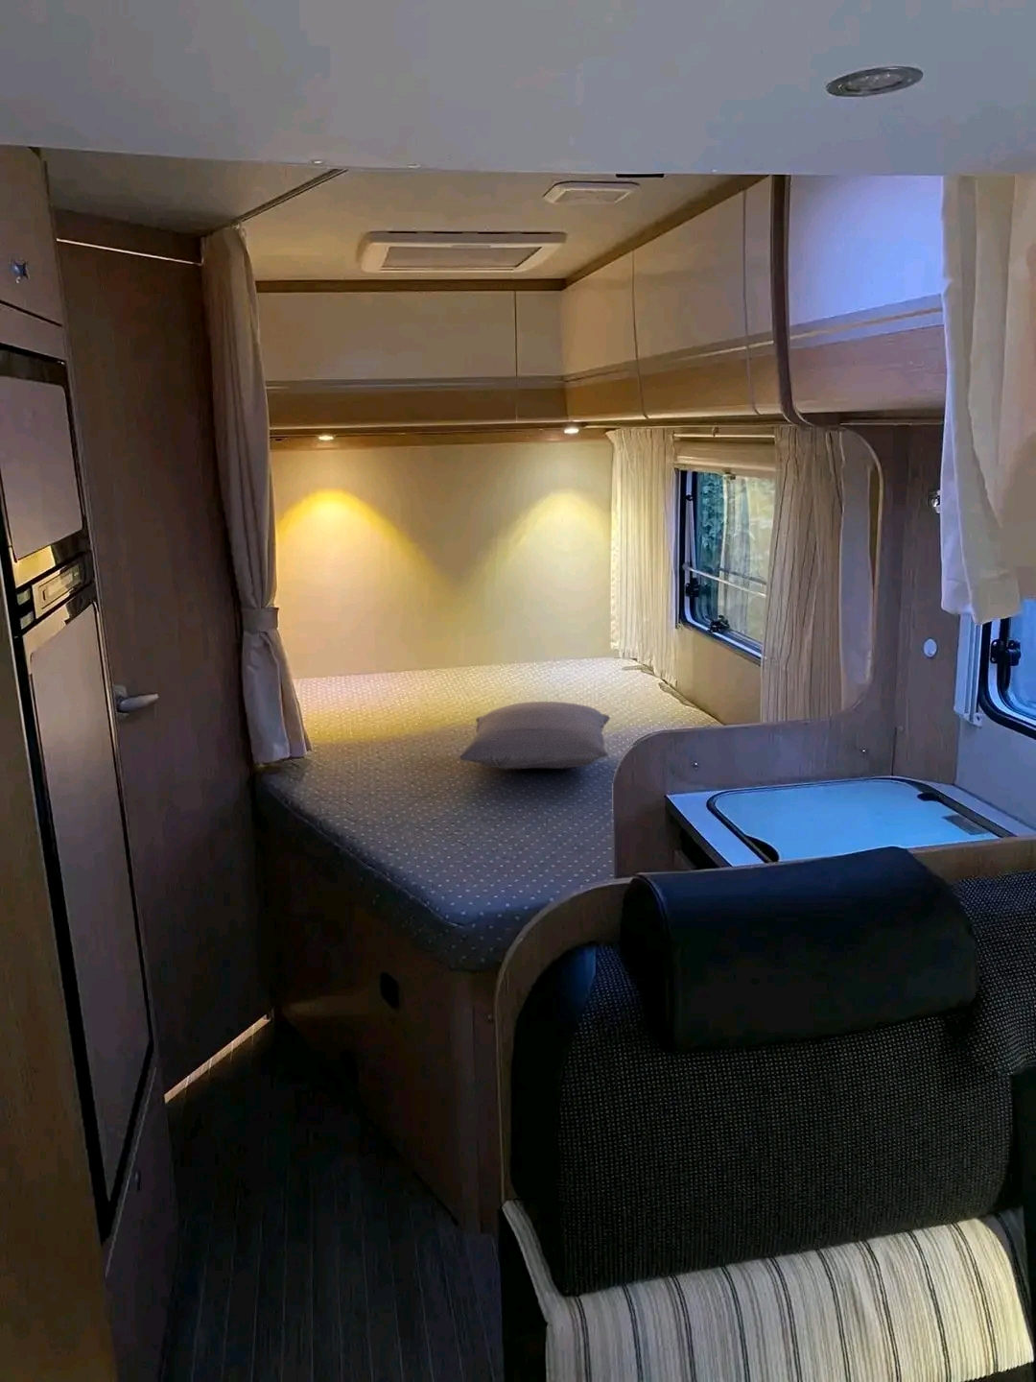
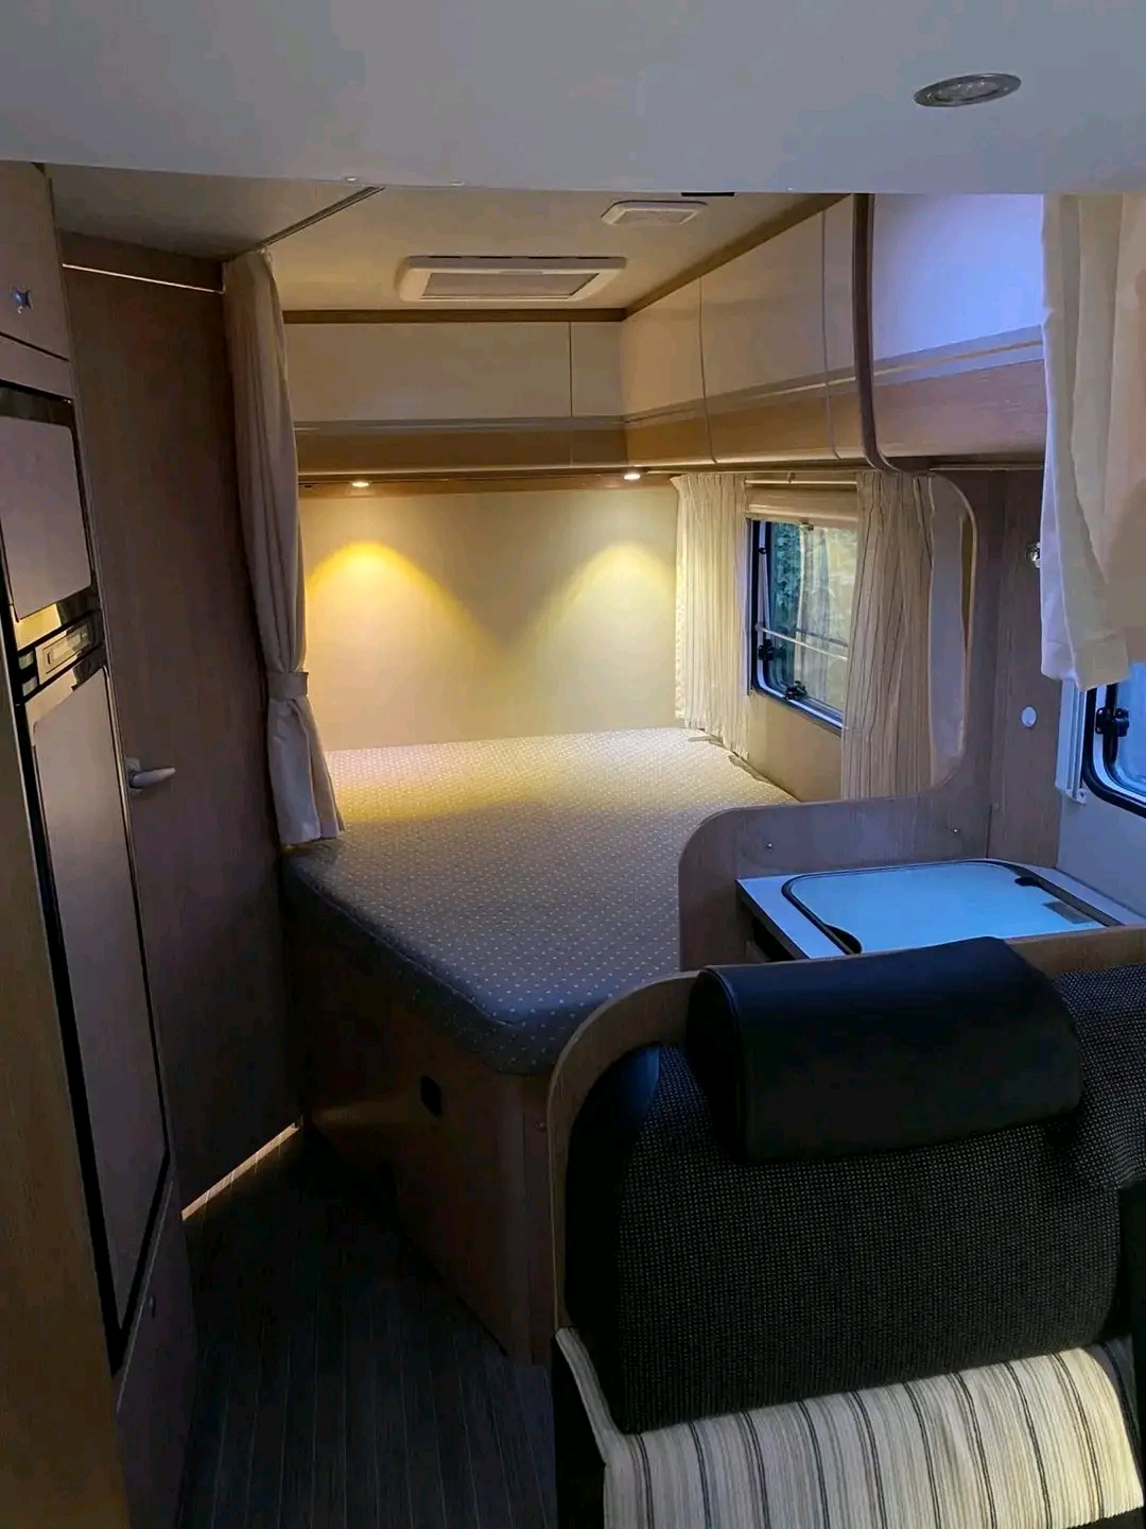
- pillow [458,701,612,770]
